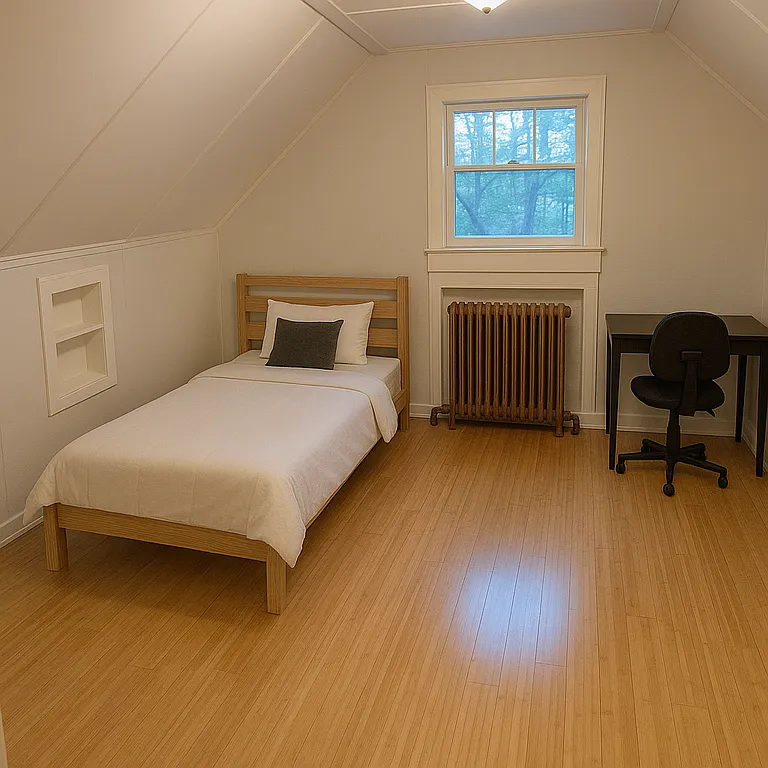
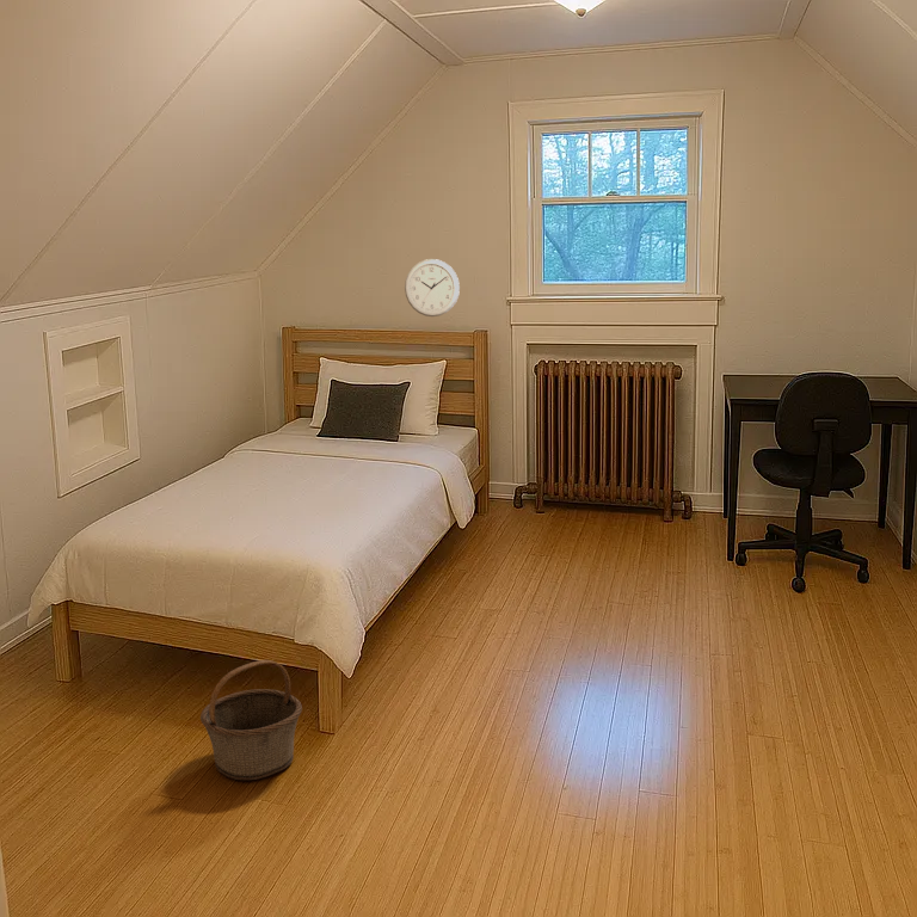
+ wall clock [404,258,461,318]
+ basket [199,659,303,781]
